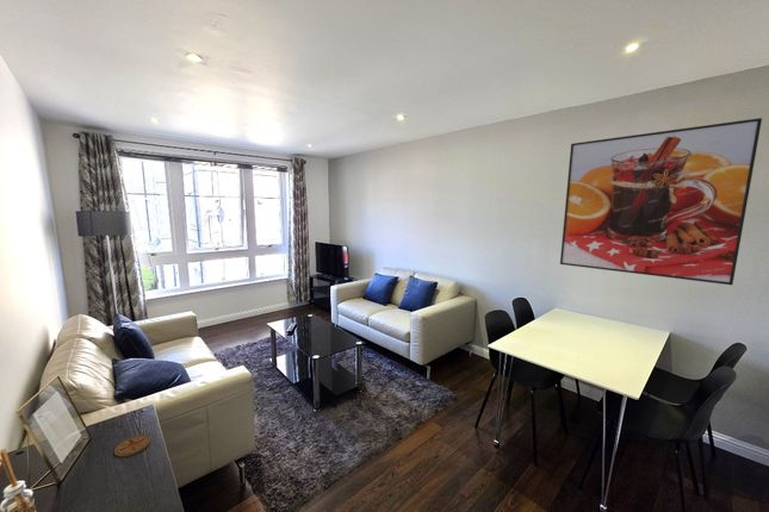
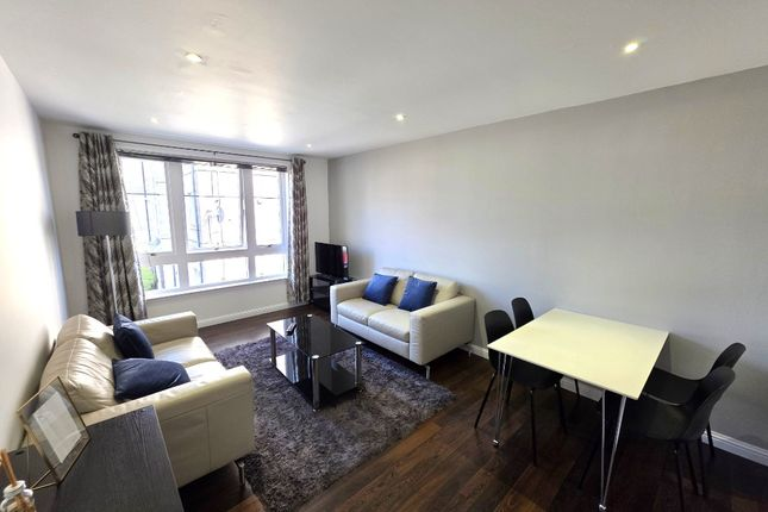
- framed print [559,117,763,286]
- coaster [113,433,151,458]
